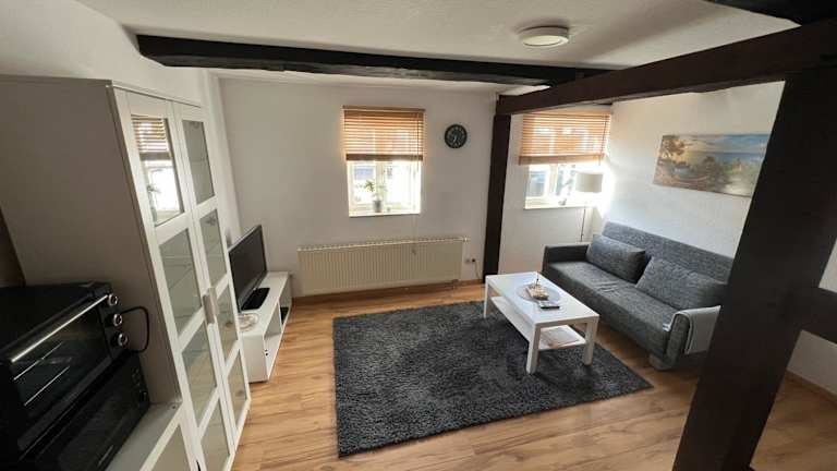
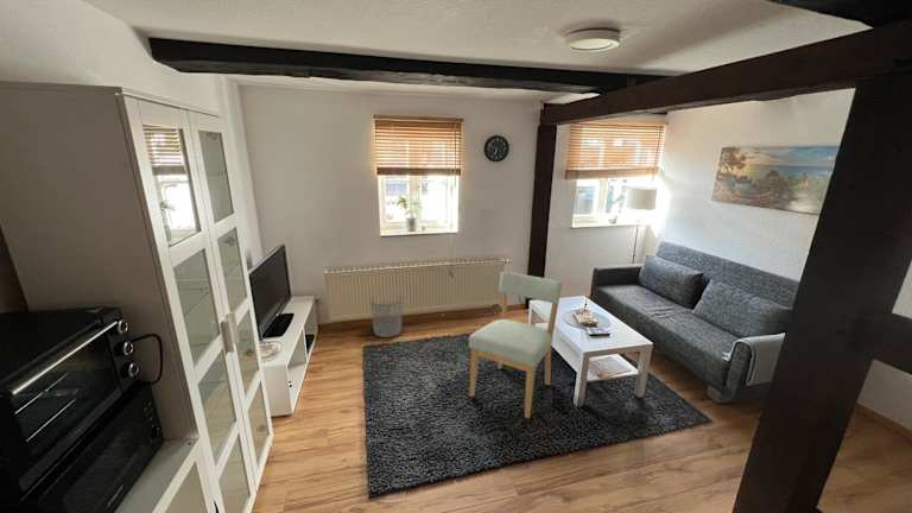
+ chair [468,271,563,419]
+ waste bin [369,294,403,338]
